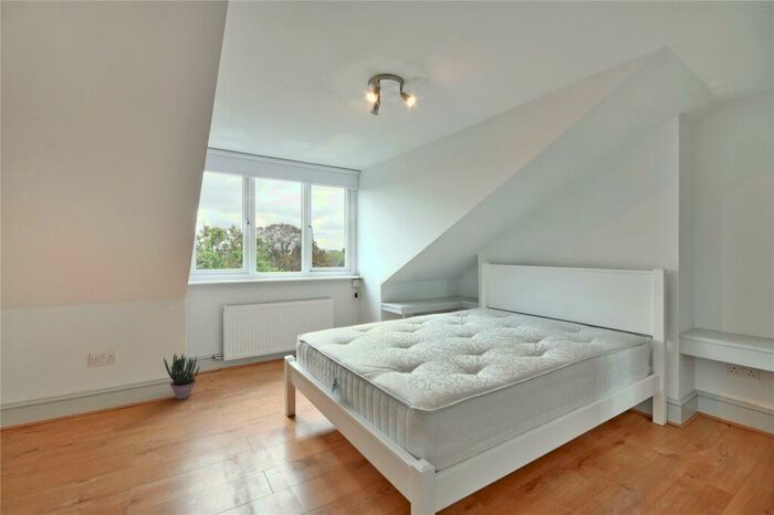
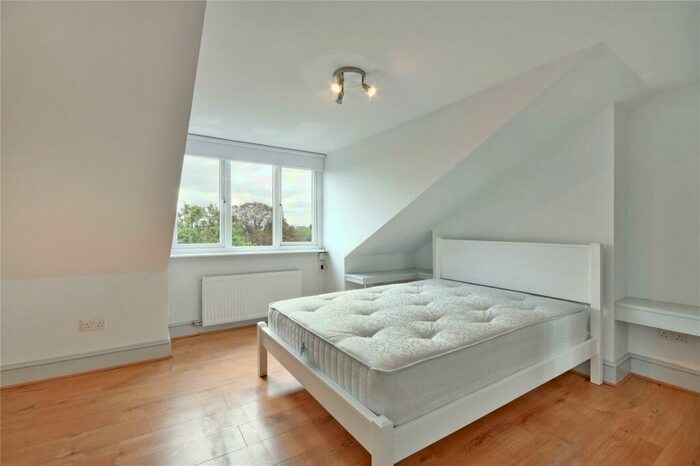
- potted plant [163,351,201,401]
